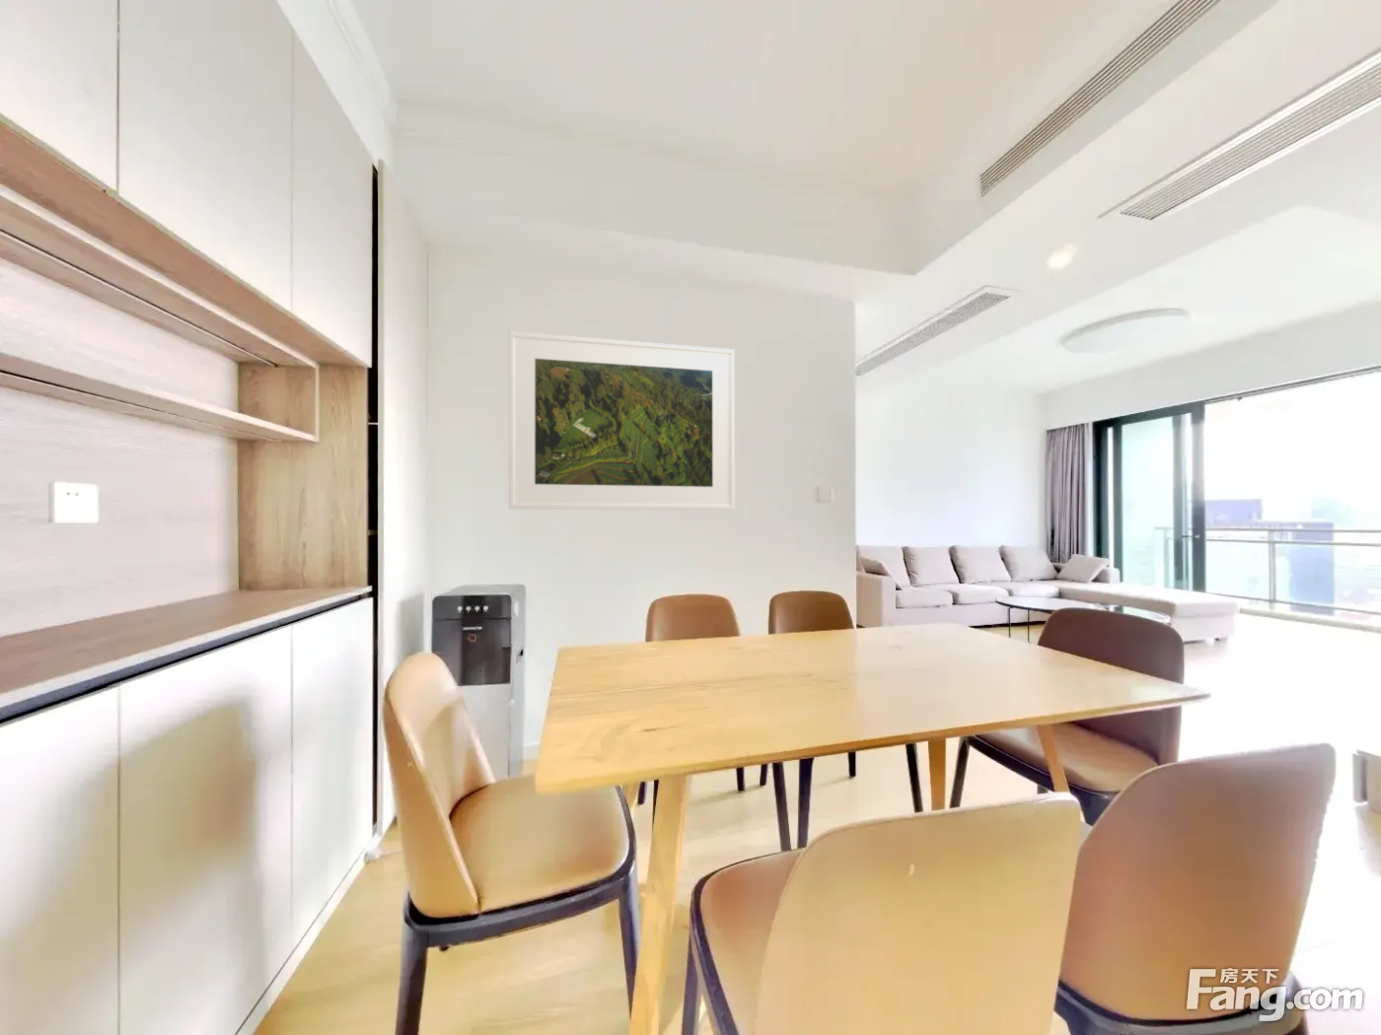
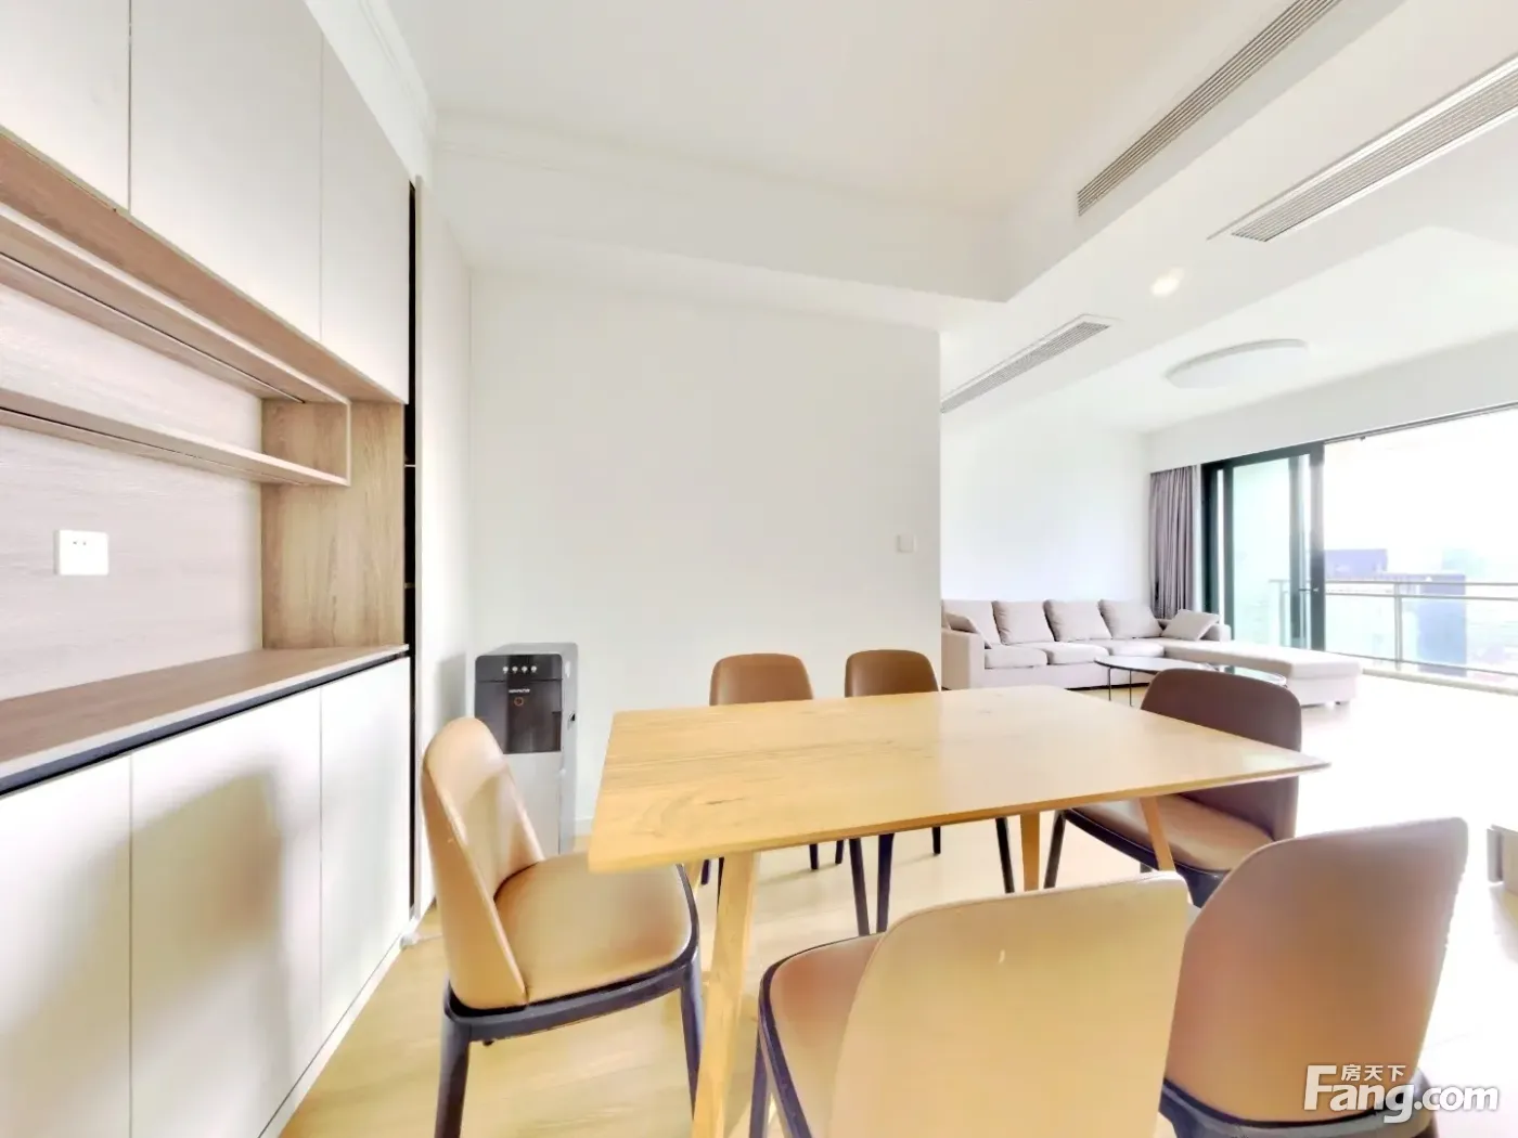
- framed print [508,332,736,511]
